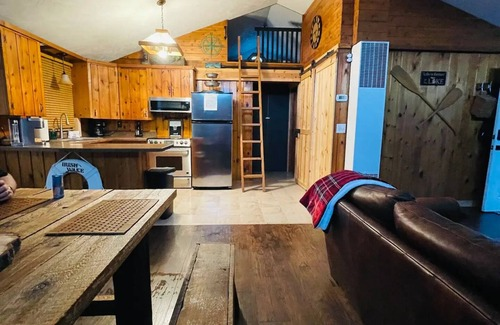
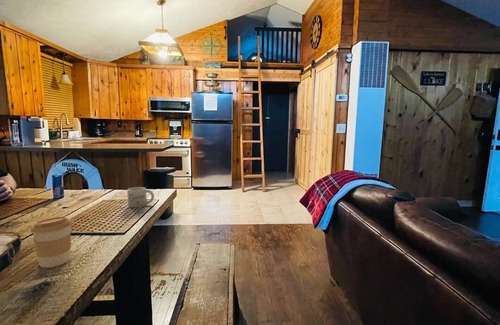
+ mug [126,186,155,209]
+ coffee cup [29,216,73,269]
